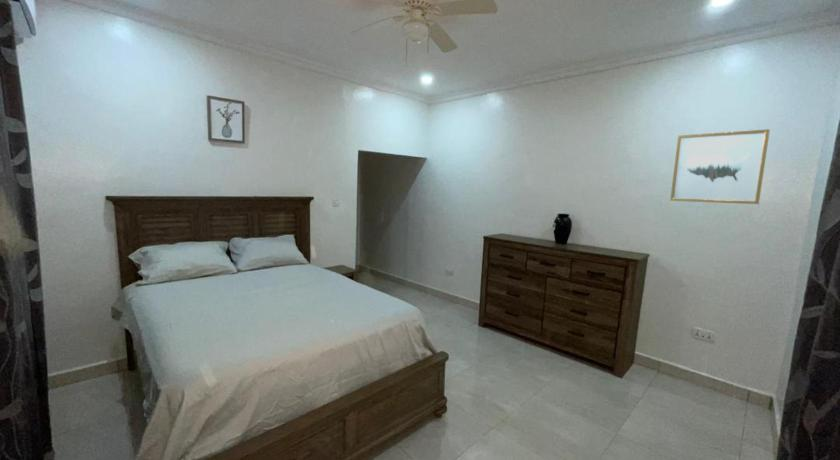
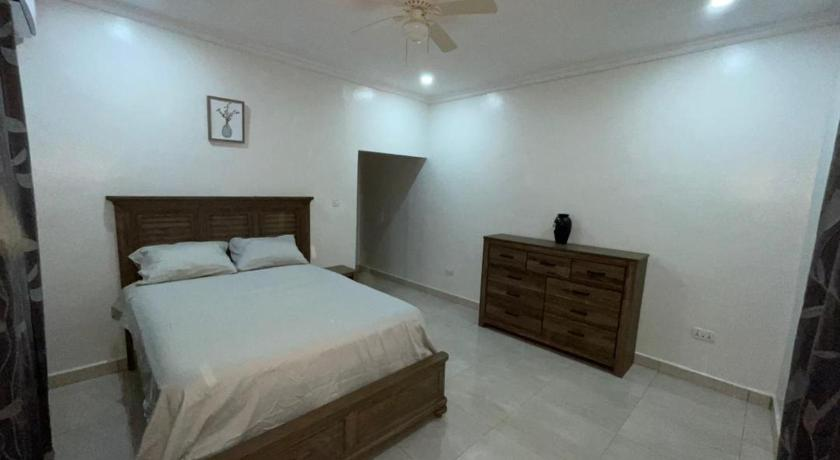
- wall art [669,128,771,205]
